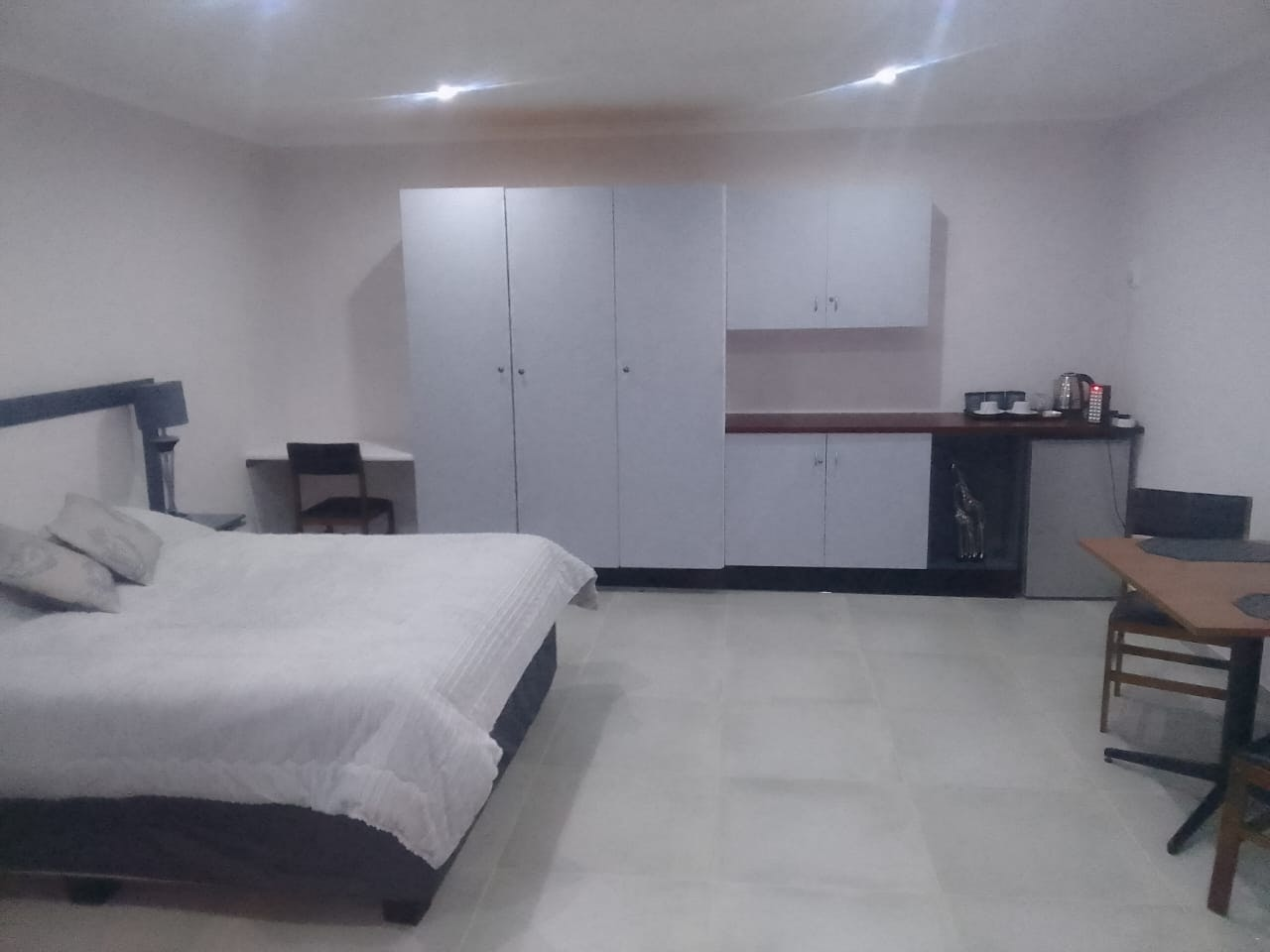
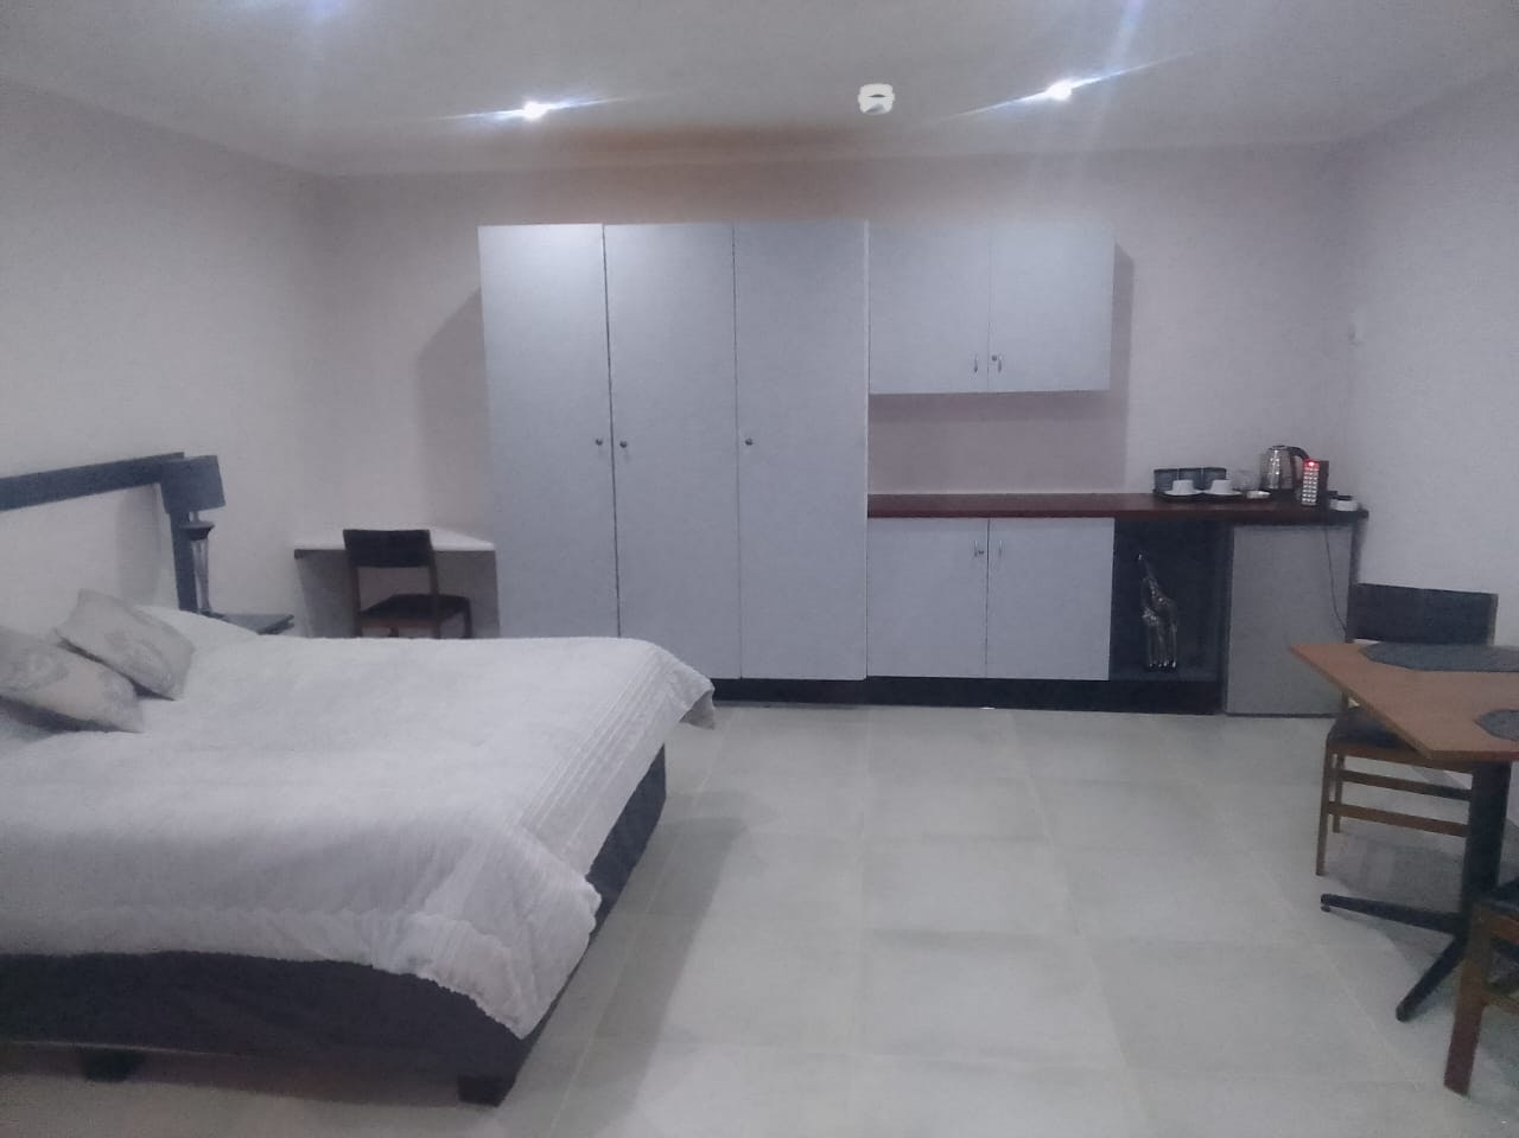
+ smoke detector [856,82,896,115]
